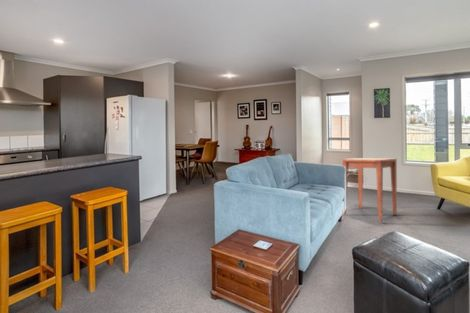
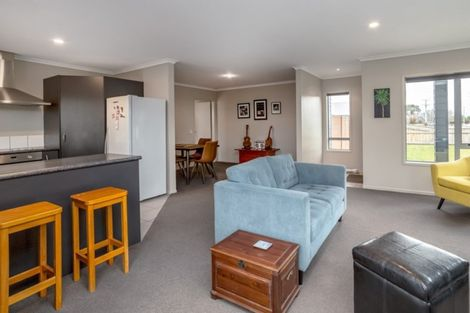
- side table [341,157,398,222]
